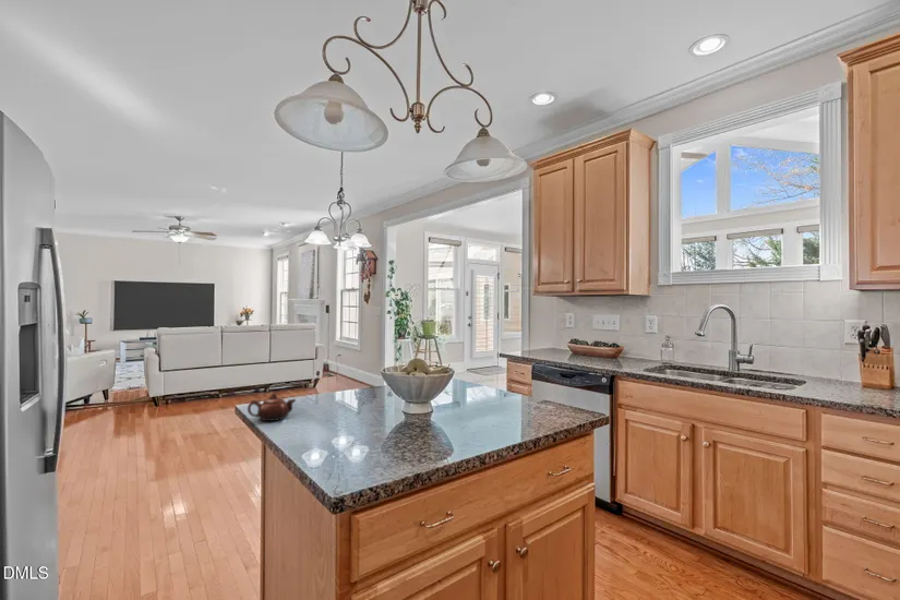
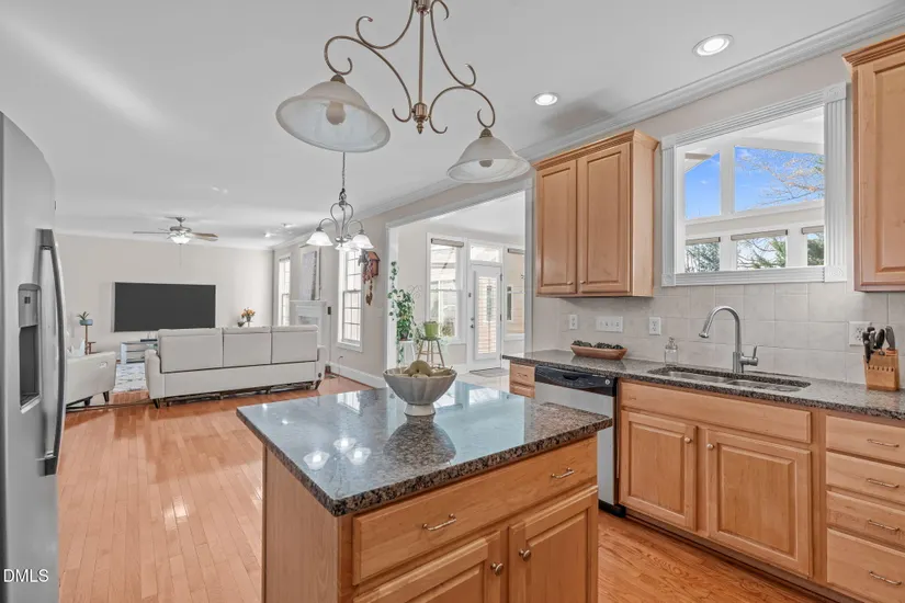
- teapot [247,392,297,422]
